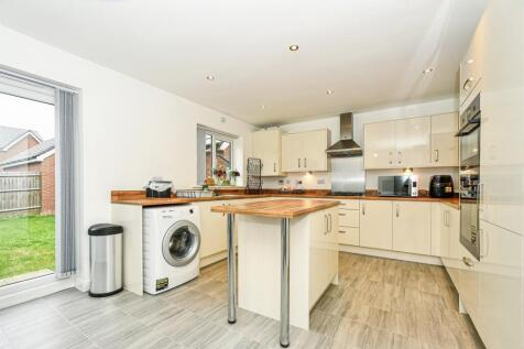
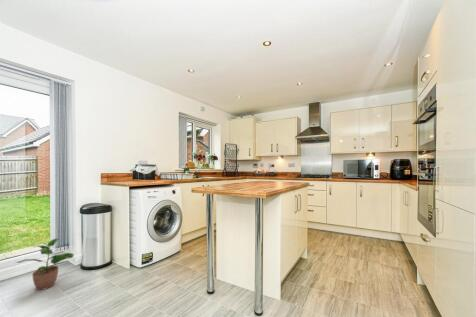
+ potted plant [14,237,75,291]
